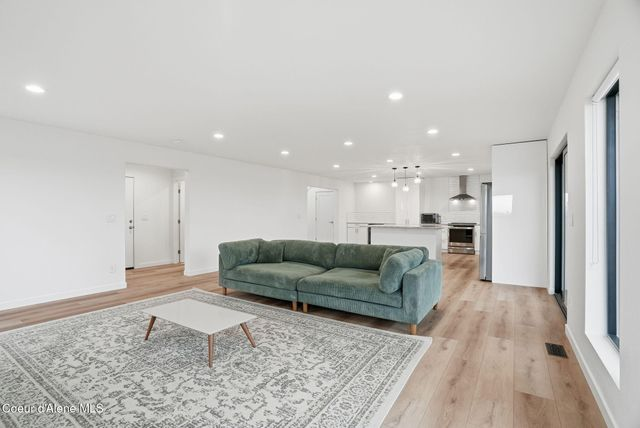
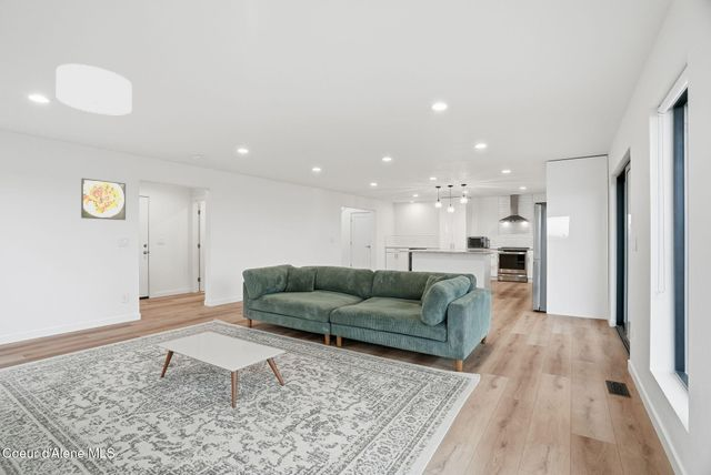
+ ceiling lamp [56,63,133,115]
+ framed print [80,178,127,221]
